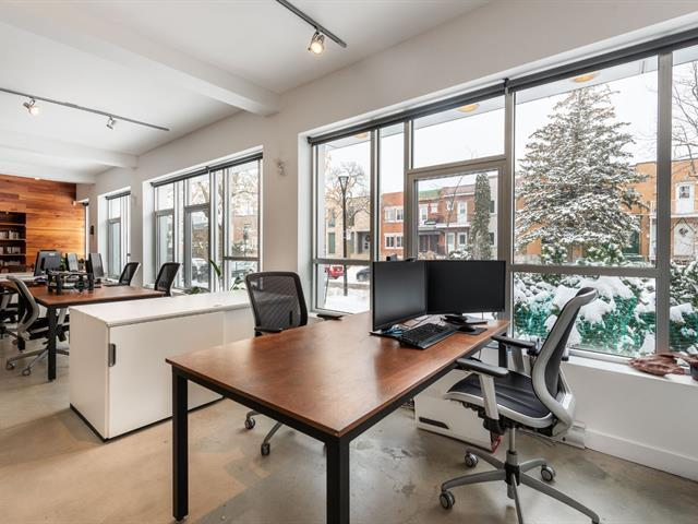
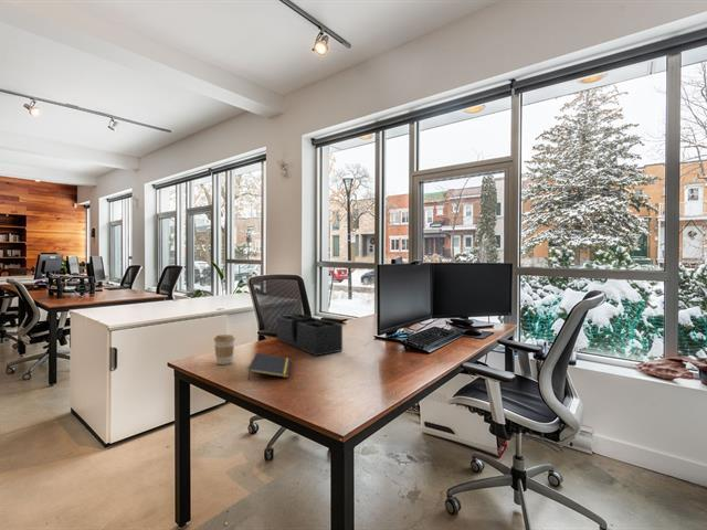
+ notepad [246,352,293,380]
+ desk organizer [276,312,344,357]
+ coffee cup [213,333,236,365]
